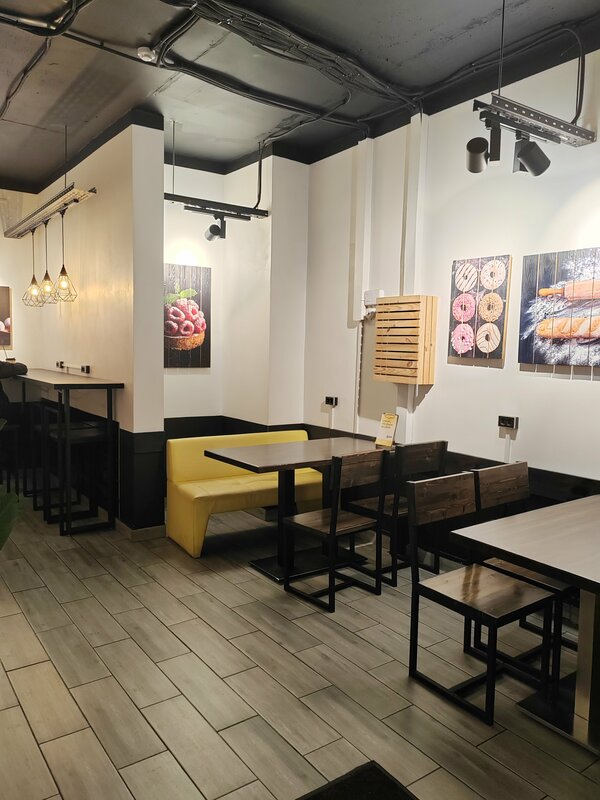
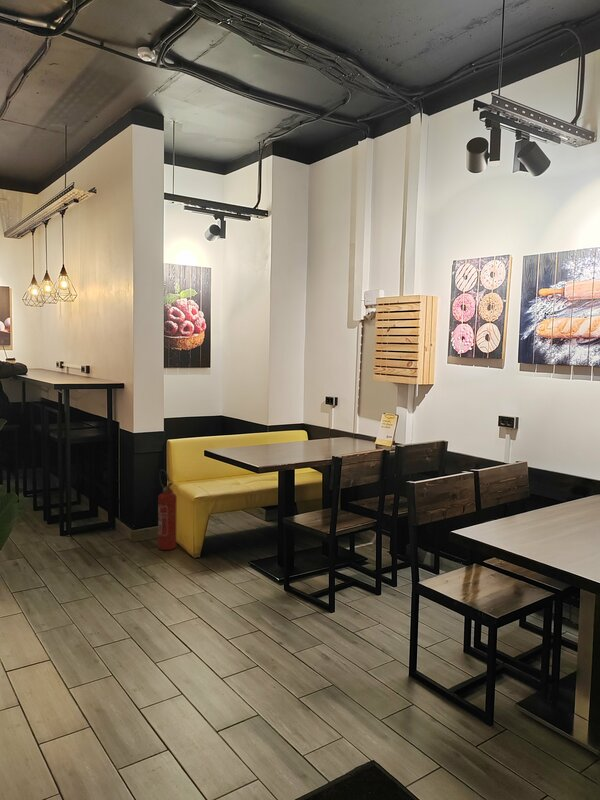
+ fire extinguisher [157,468,178,551]
